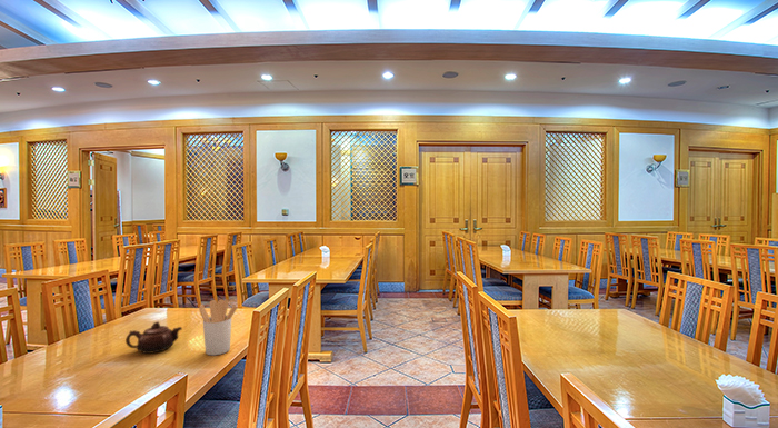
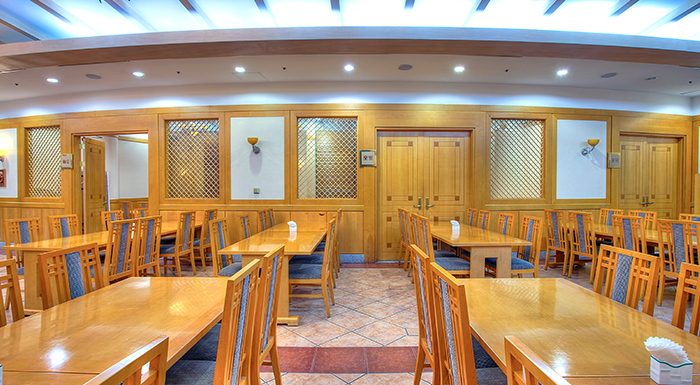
- utensil holder [198,298,238,356]
- teapot [124,320,183,355]
